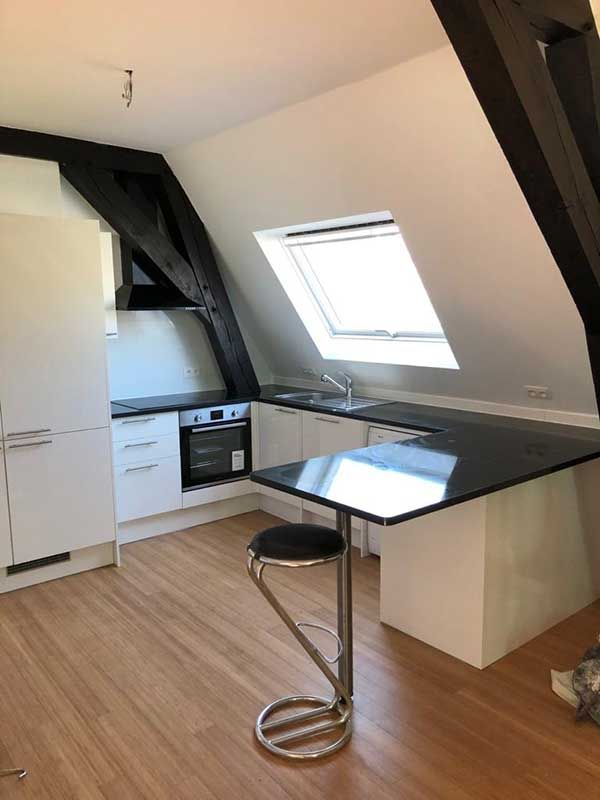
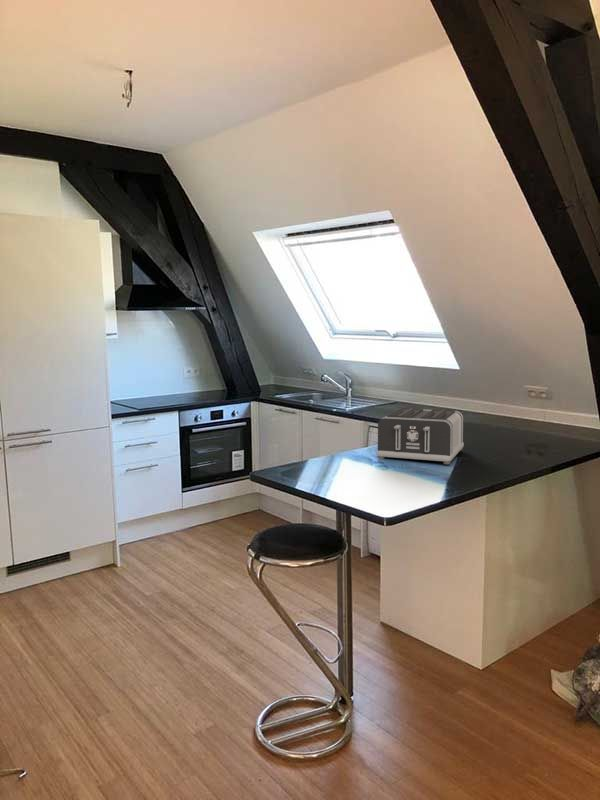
+ toaster [376,407,465,465]
